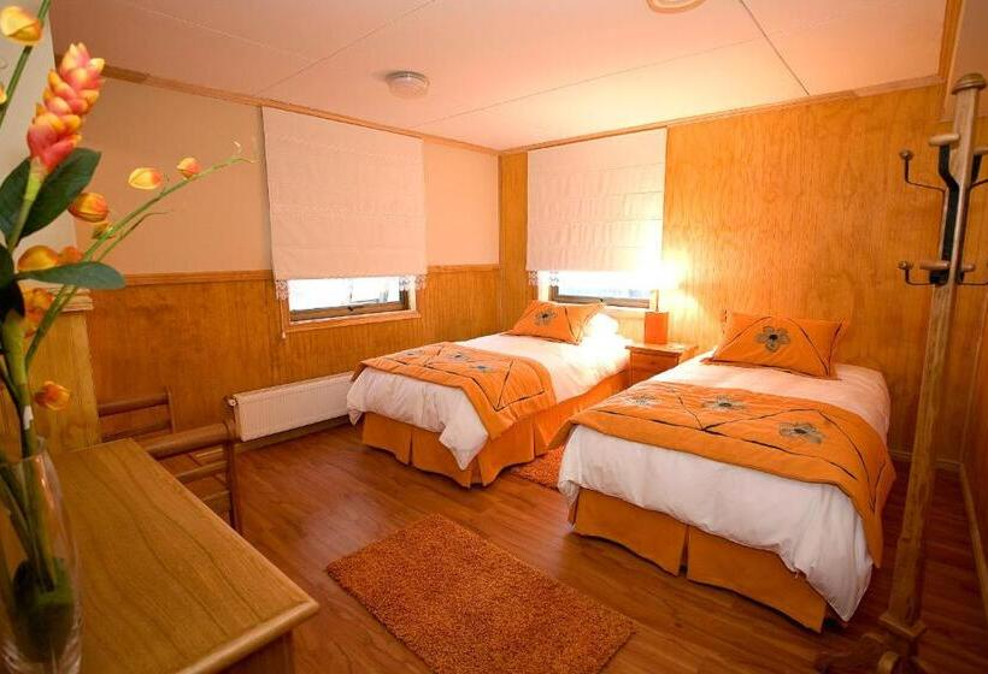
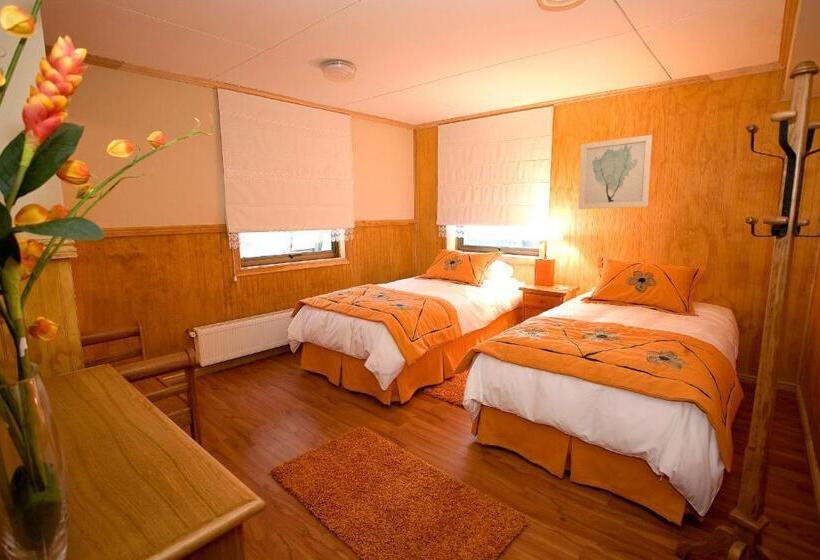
+ wall art [577,134,653,210]
